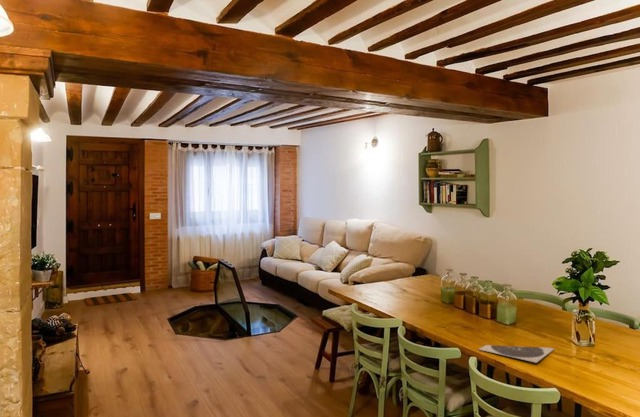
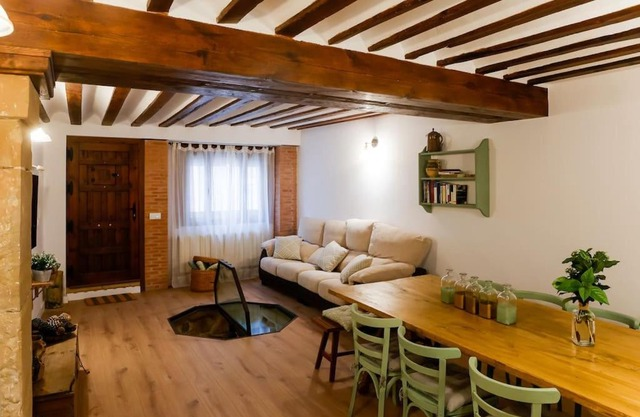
- plate [478,344,555,364]
